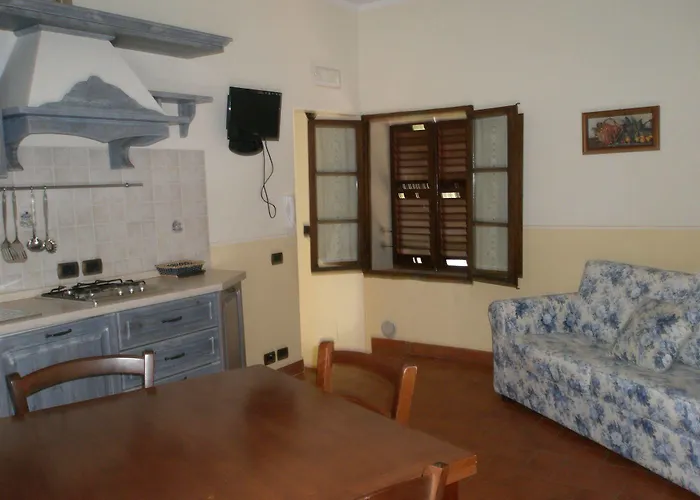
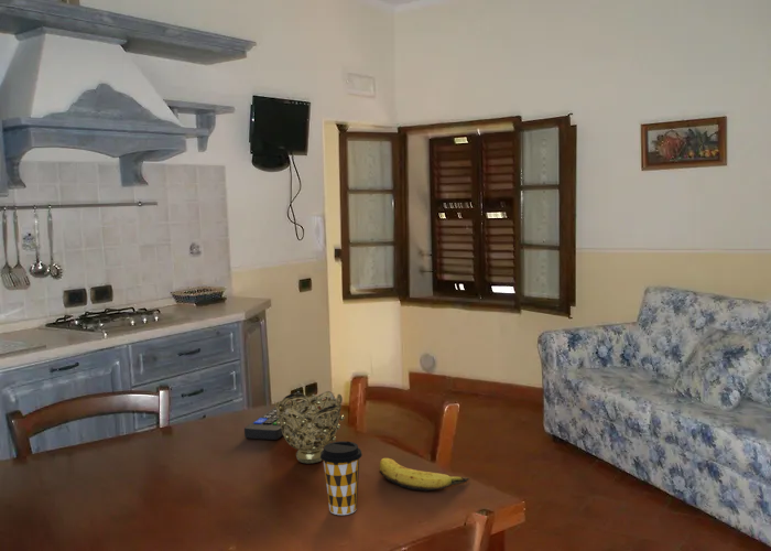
+ decorative bowl [273,390,346,465]
+ remote control [243,406,305,441]
+ coffee cup [321,440,363,516]
+ banana [379,457,470,493]
